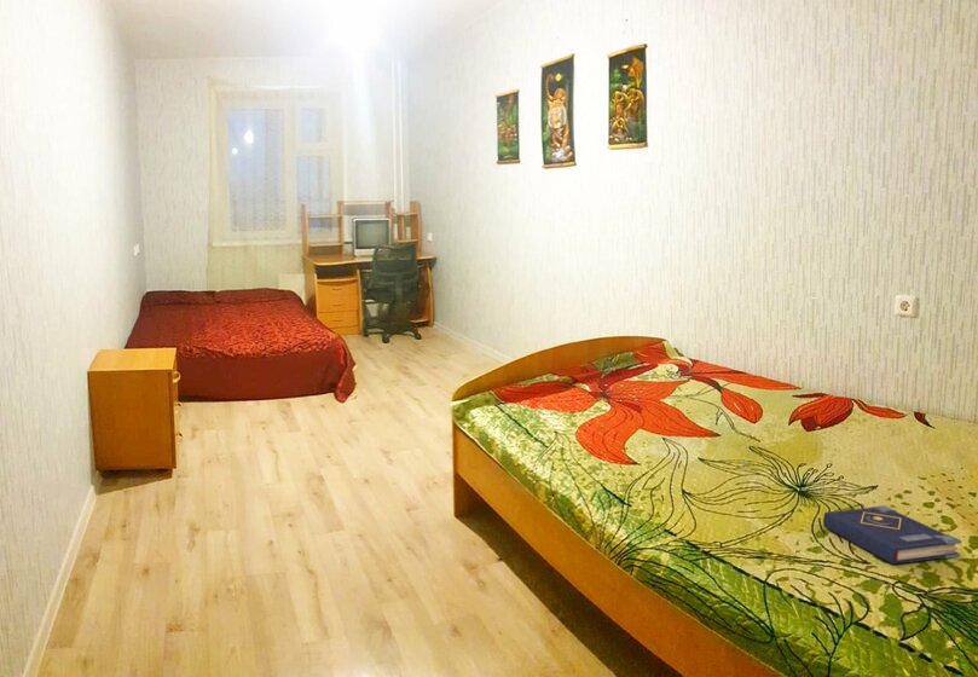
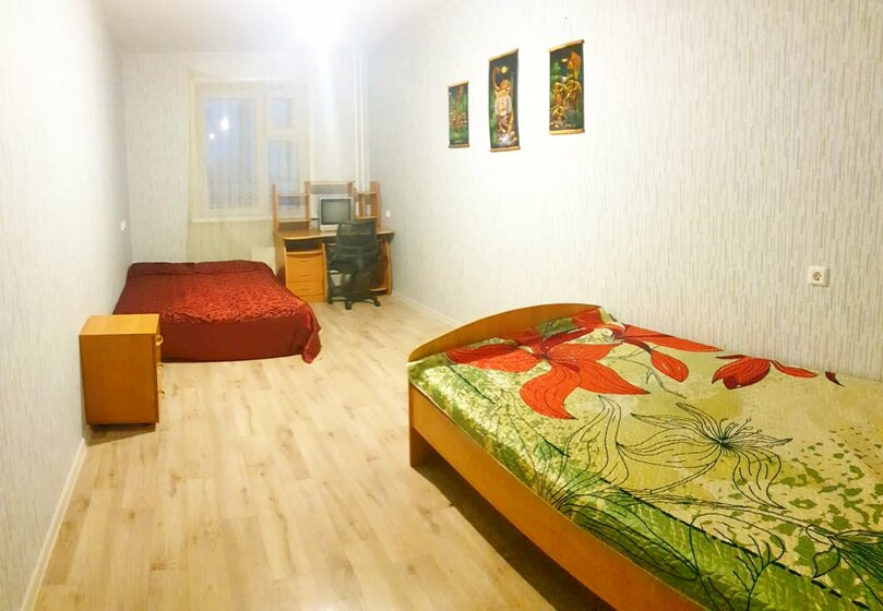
- book [822,504,962,566]
